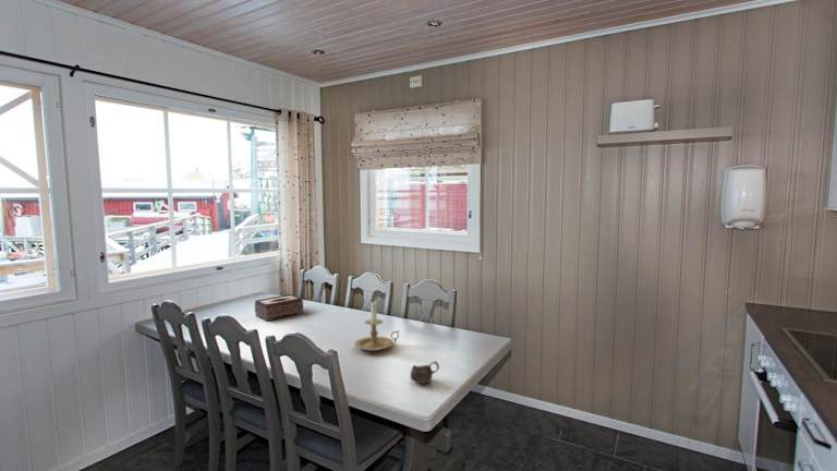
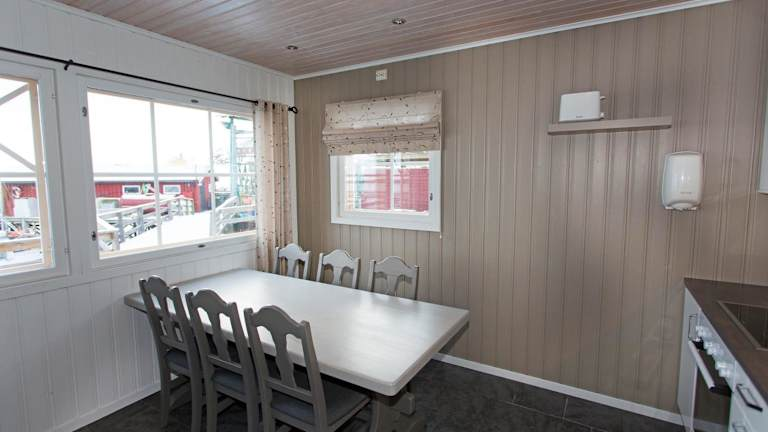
- tissue box [254,293,304,322]
- cup [409,361,440,385]
- candle holder [353,299,401,352]
